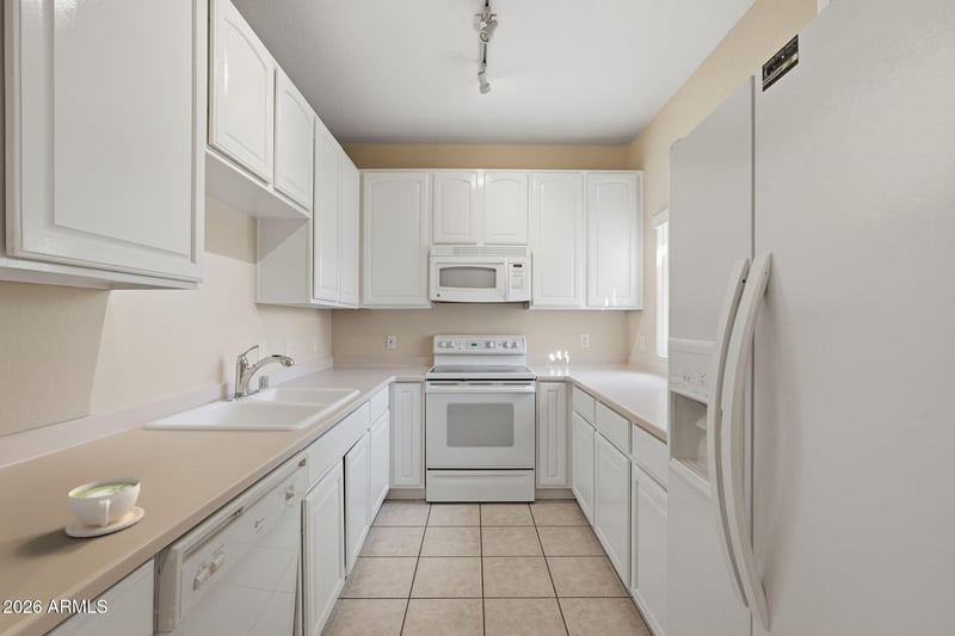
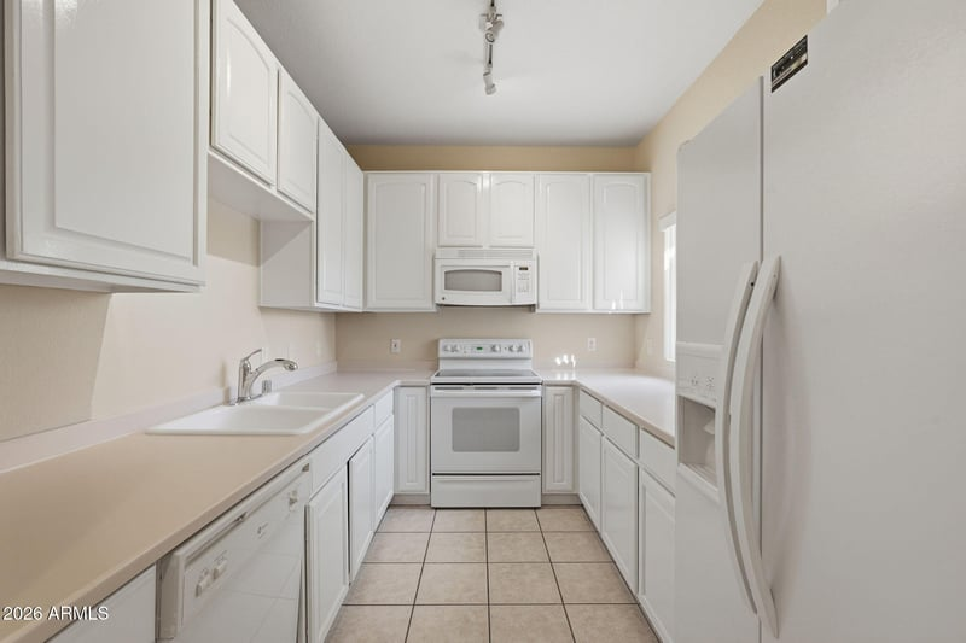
- coffee cup [64,476,144,538]
